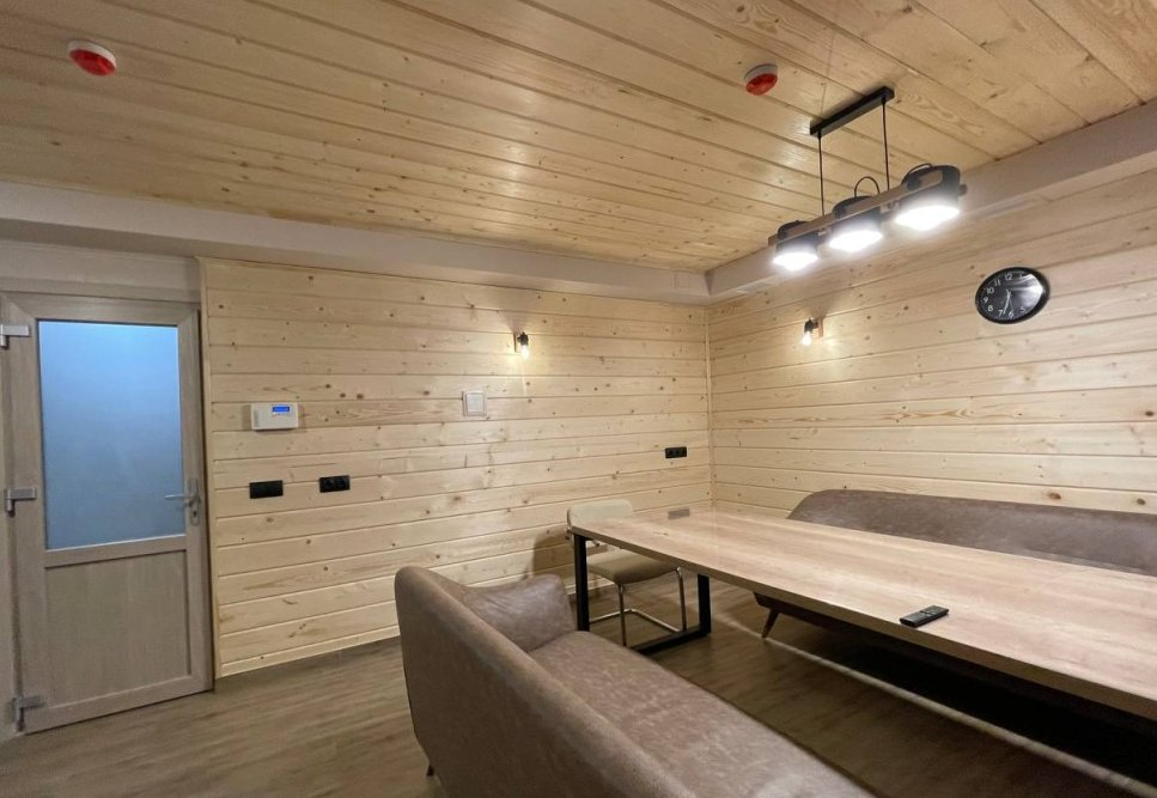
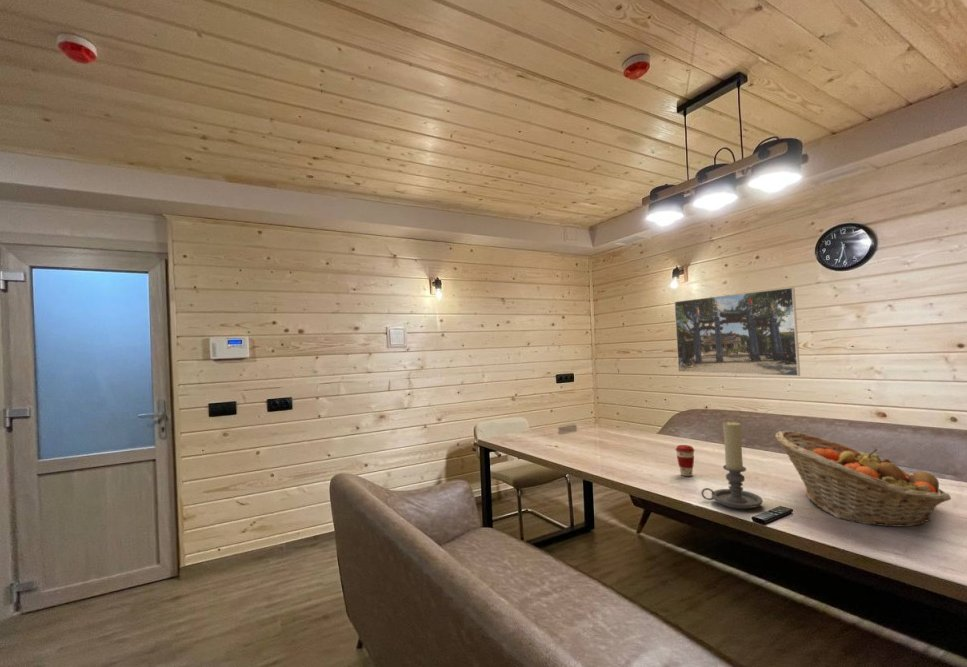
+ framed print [673,286,801,377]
+ fruit basket [774,430,952,528]
+ coffee cup [674,444,696,477]
+ candle holder [700,420,764,510]
